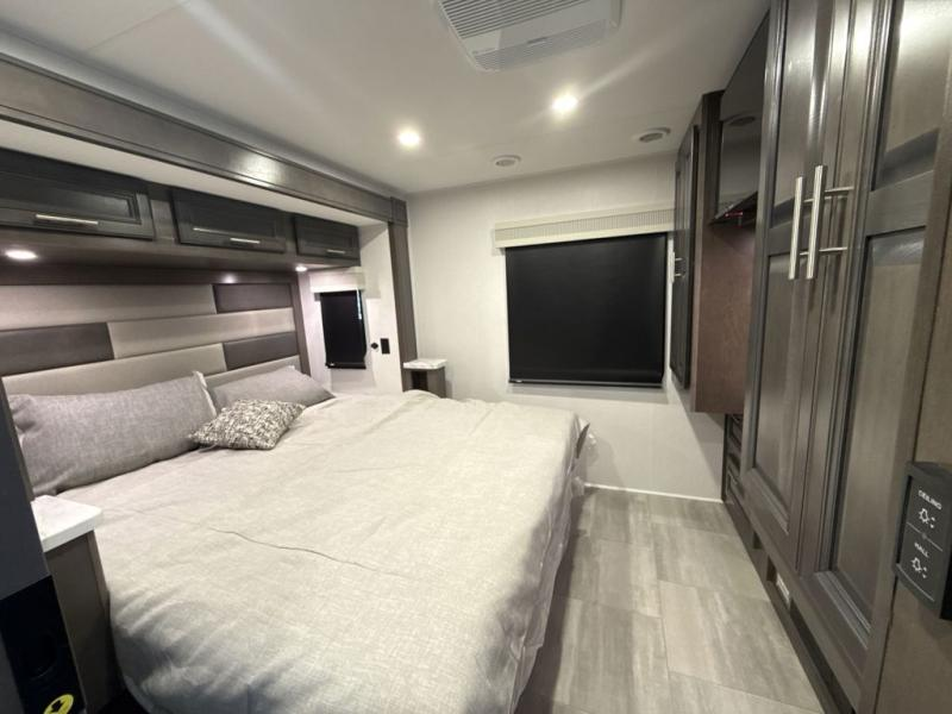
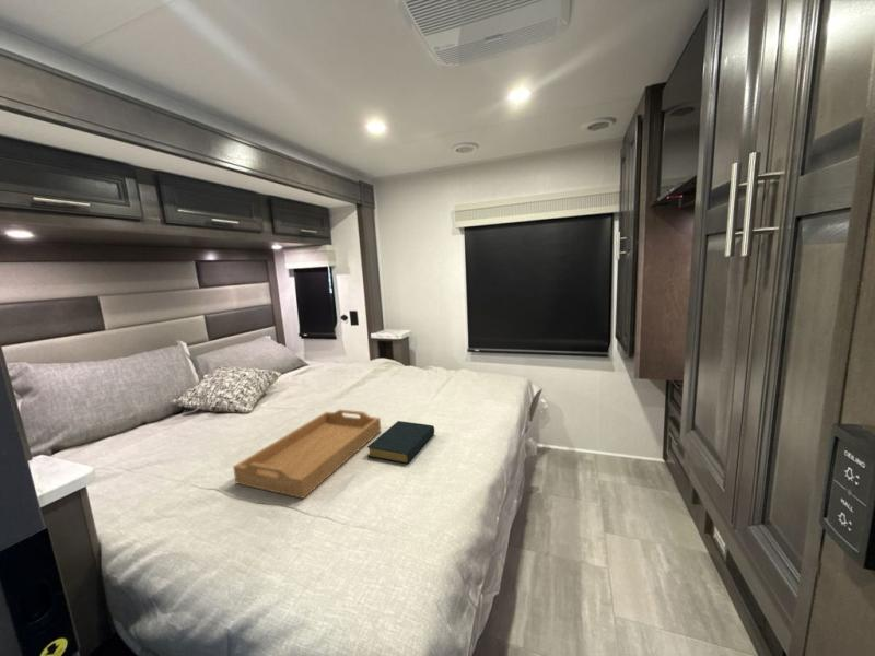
+ hardback book [366,420,435,465]
+ serving tray [232,409,382,500]
